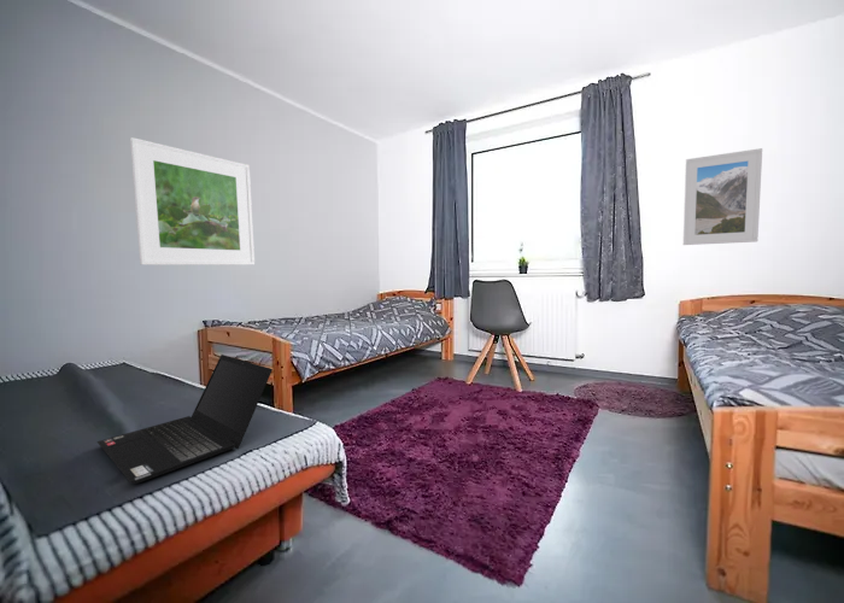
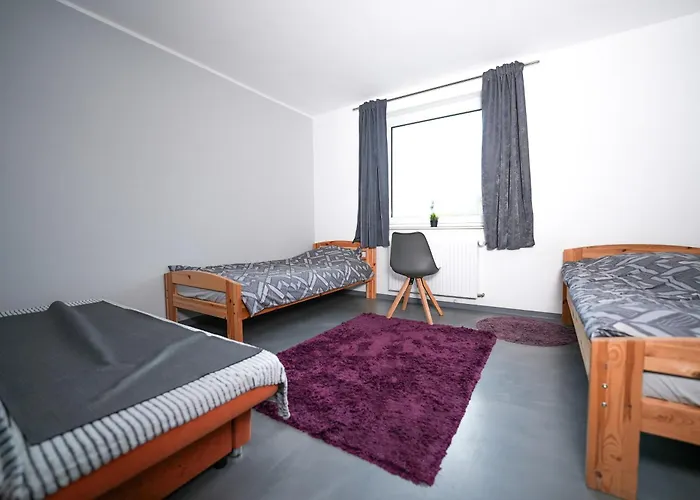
- laptop computer [96,353,274,485]
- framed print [681,147,763,246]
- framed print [129,136,256,267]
